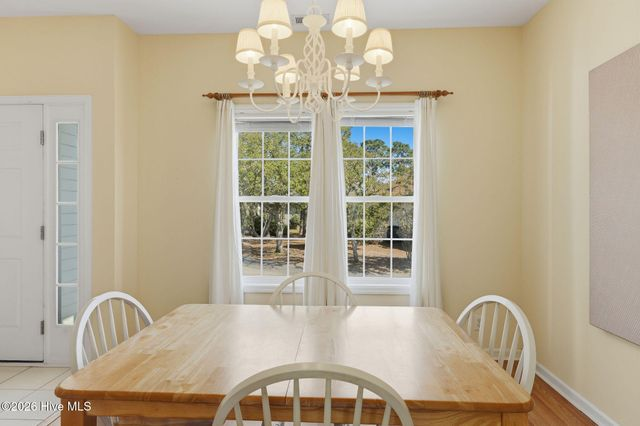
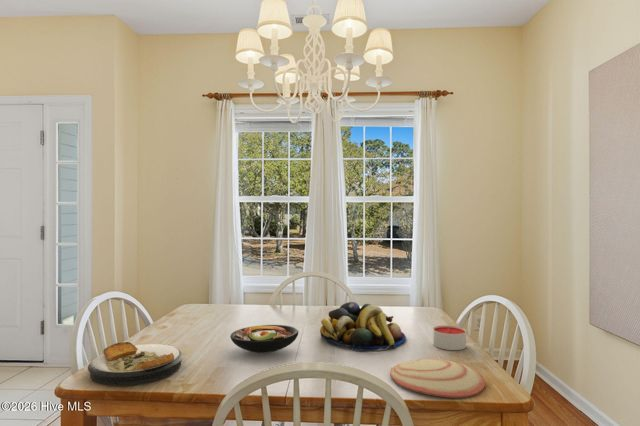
+ fruit bowl [319,301,407,352]
+ plate [389,358,486,399]
+ candle [432,324,467,351]
+ plate [87,341,184,386]
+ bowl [229,324,299,354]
